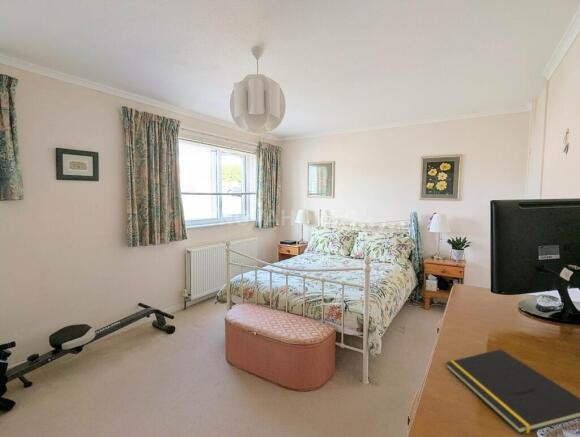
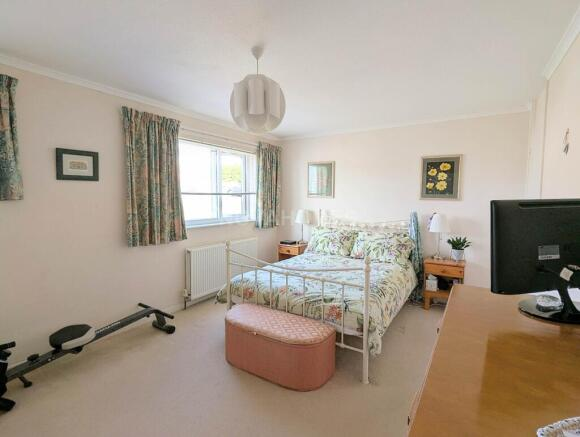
- notepad [445,348,580,435]
